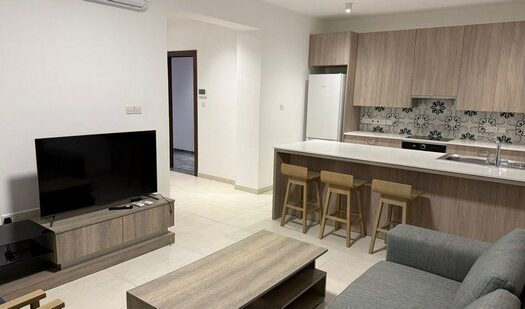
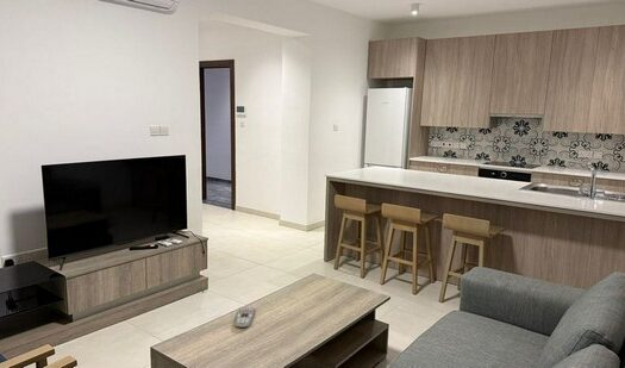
+ remote control [233,306,256,329]
